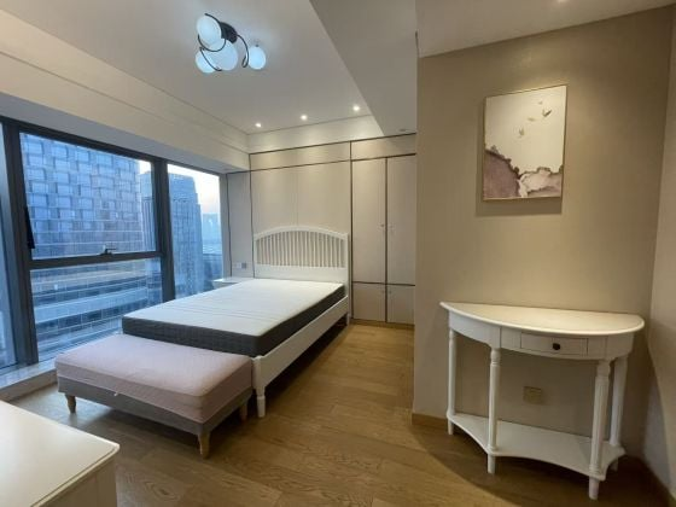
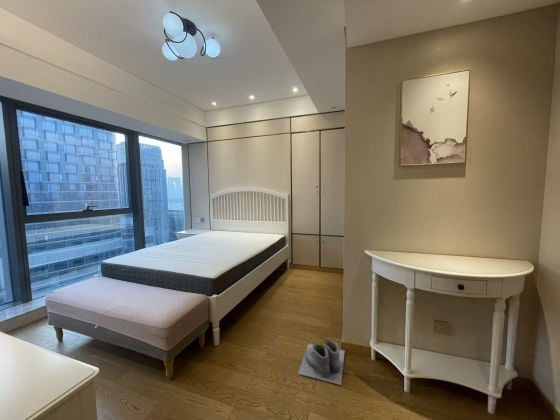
+ boots [297,338,346,386]
